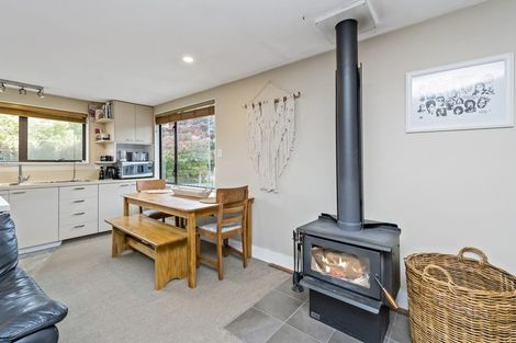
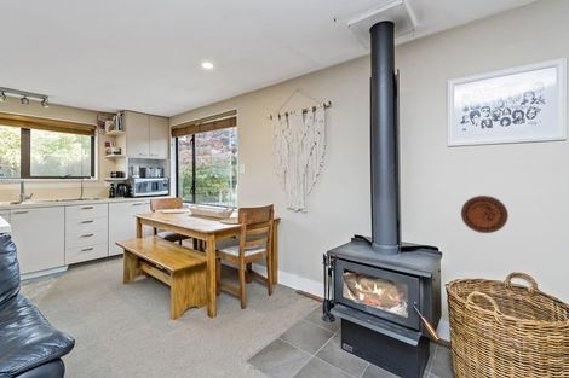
+ decorative plate [460,194,510,234]
